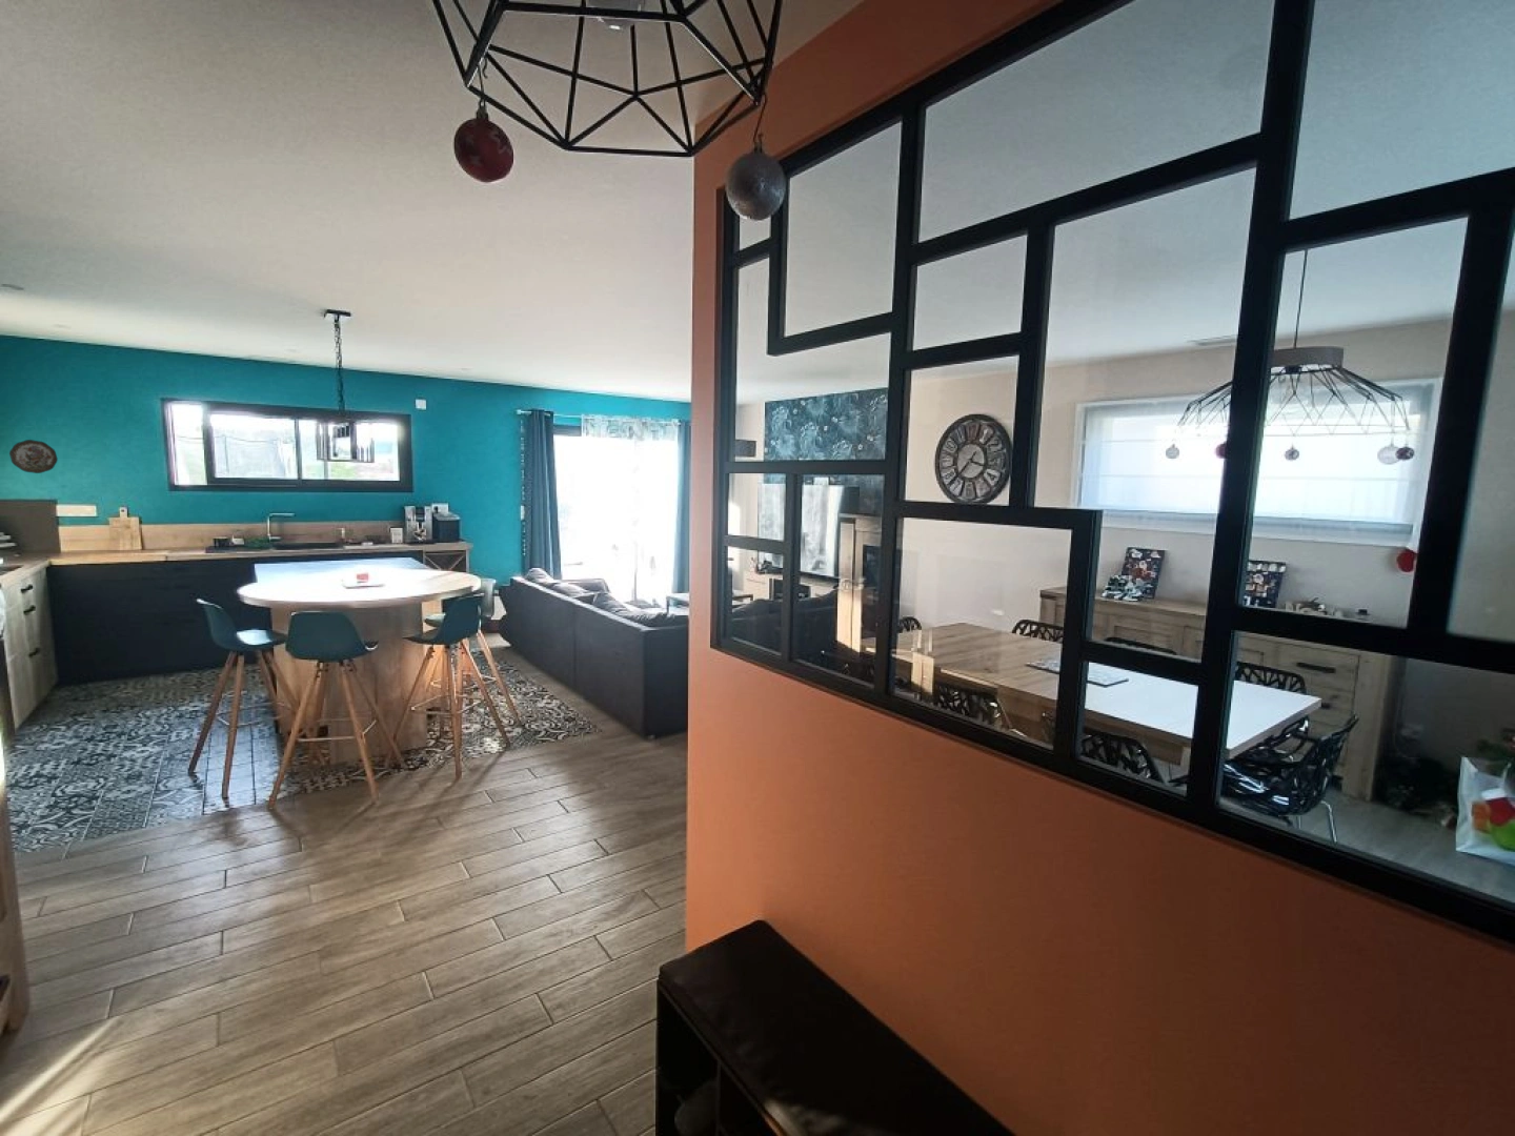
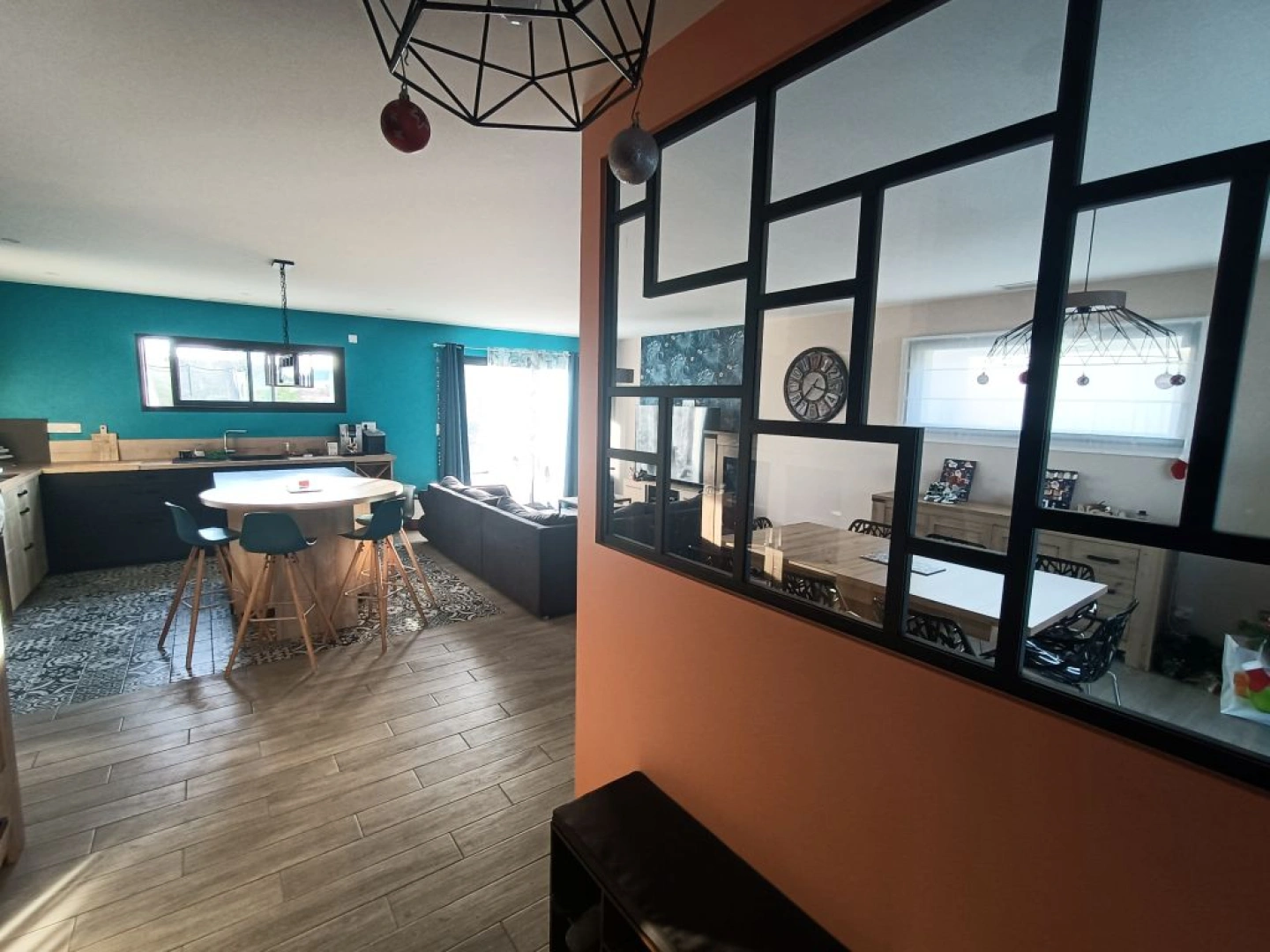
- decorative plate [8,439,58,475]
